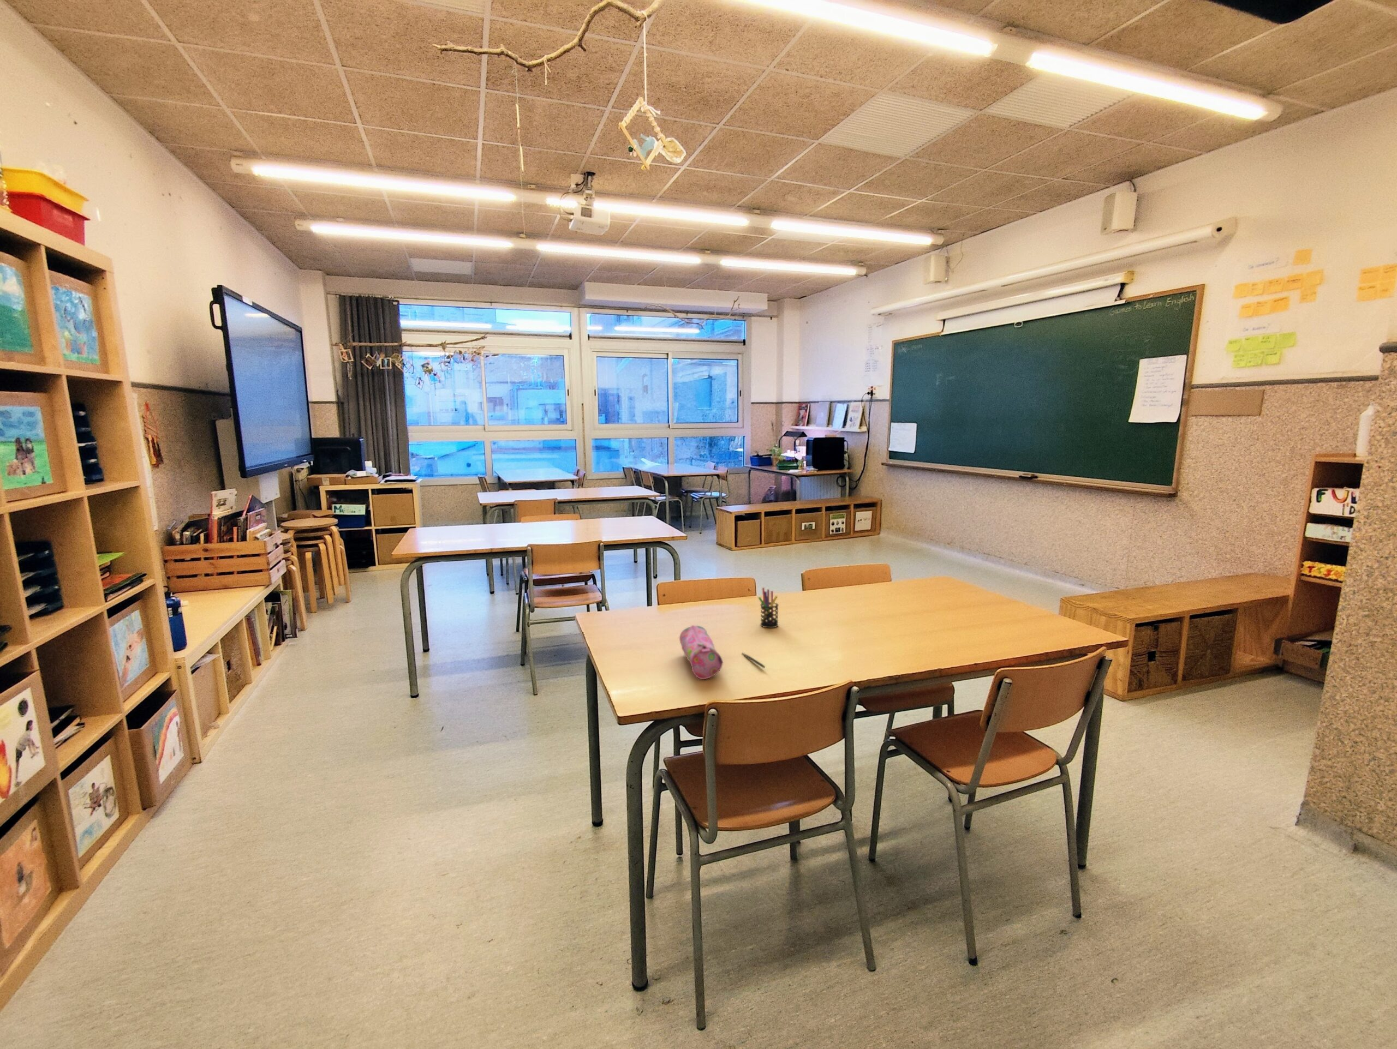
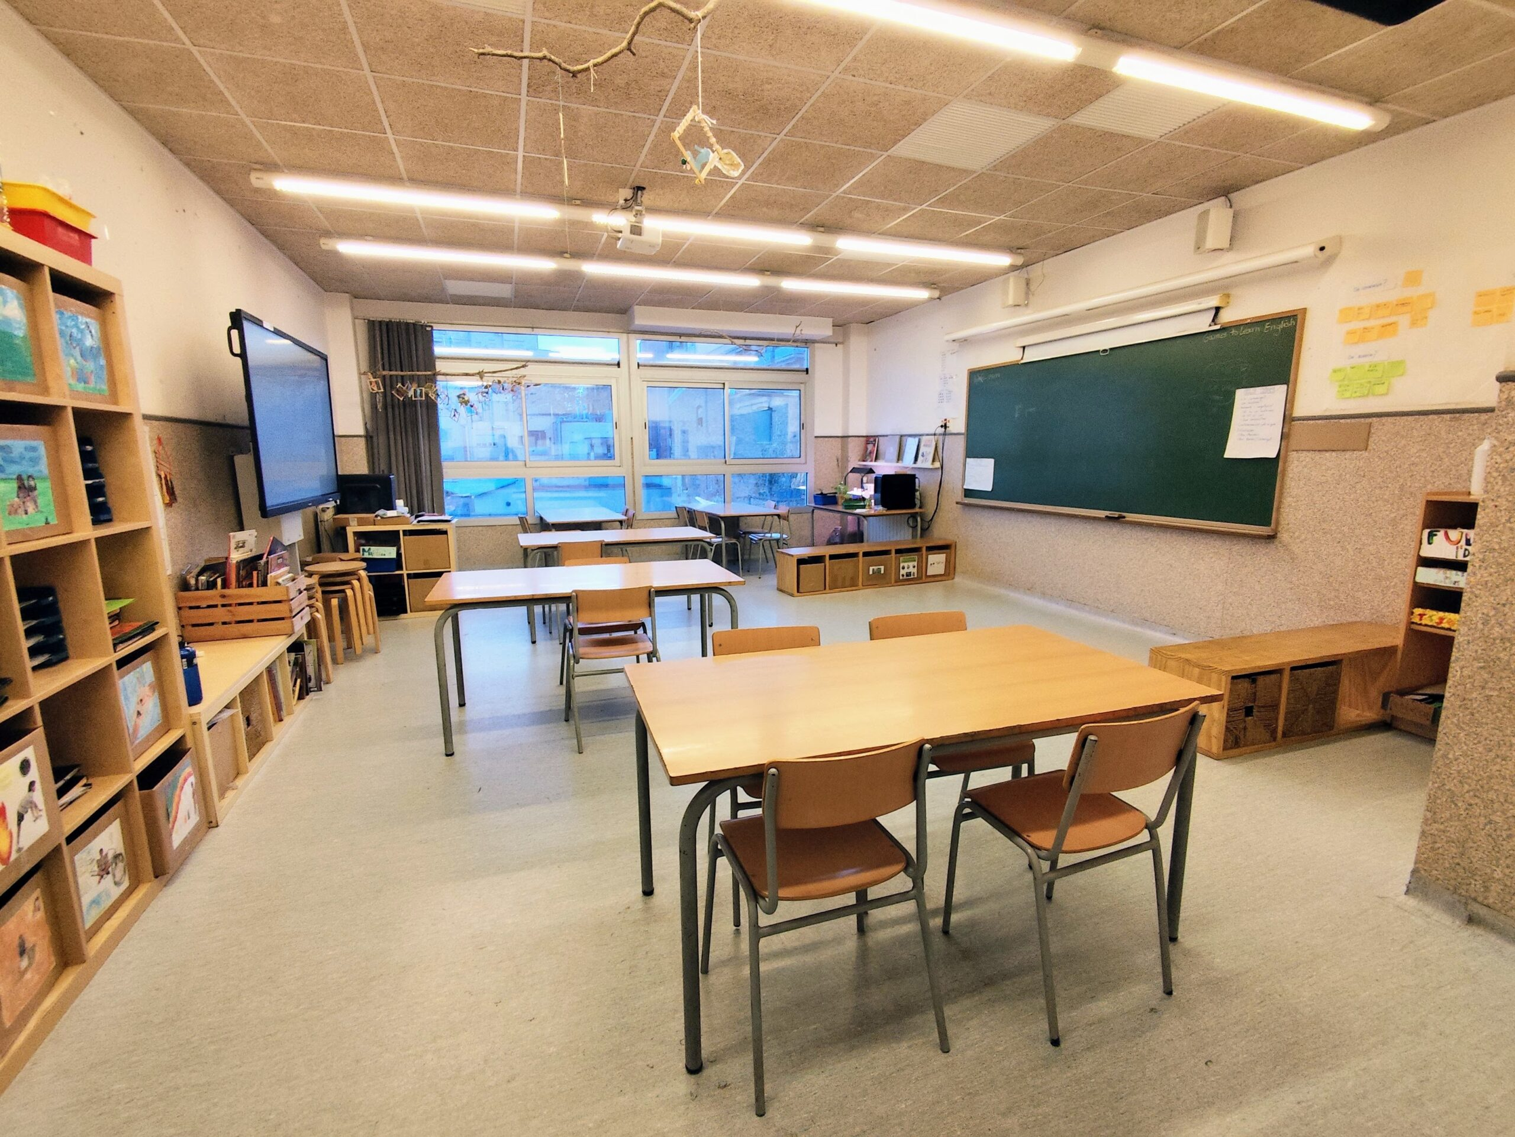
- pen [741,652,766,668]
- pen holder [757,587,779,628]
- pencil case [679,625,724,680]
